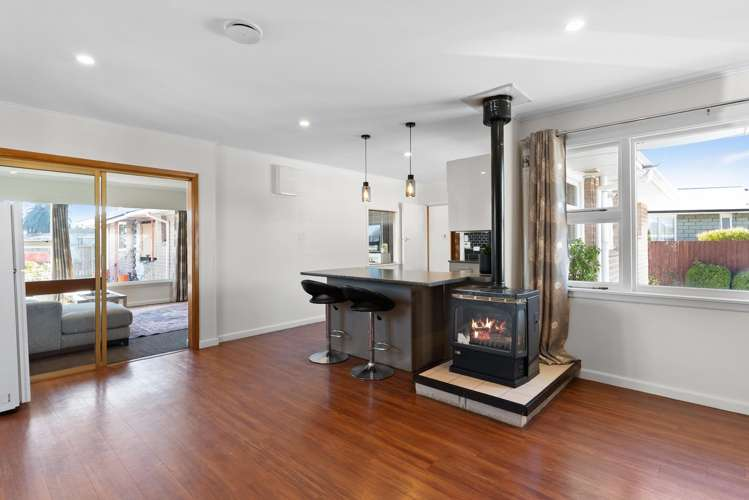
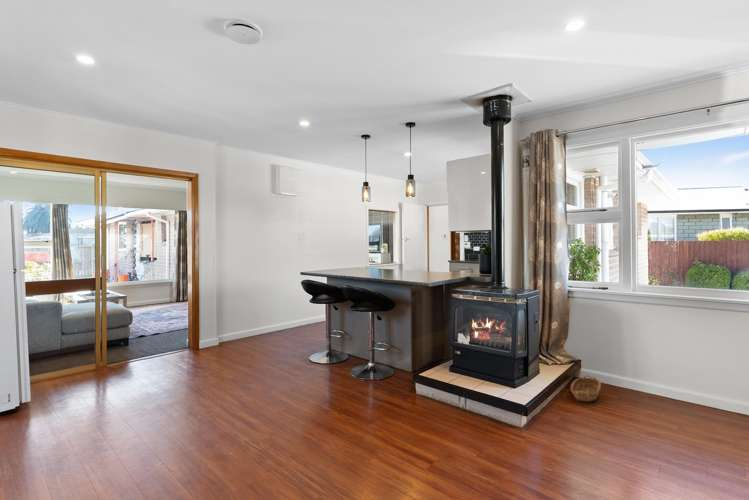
+ basket [570,374,602,403]
